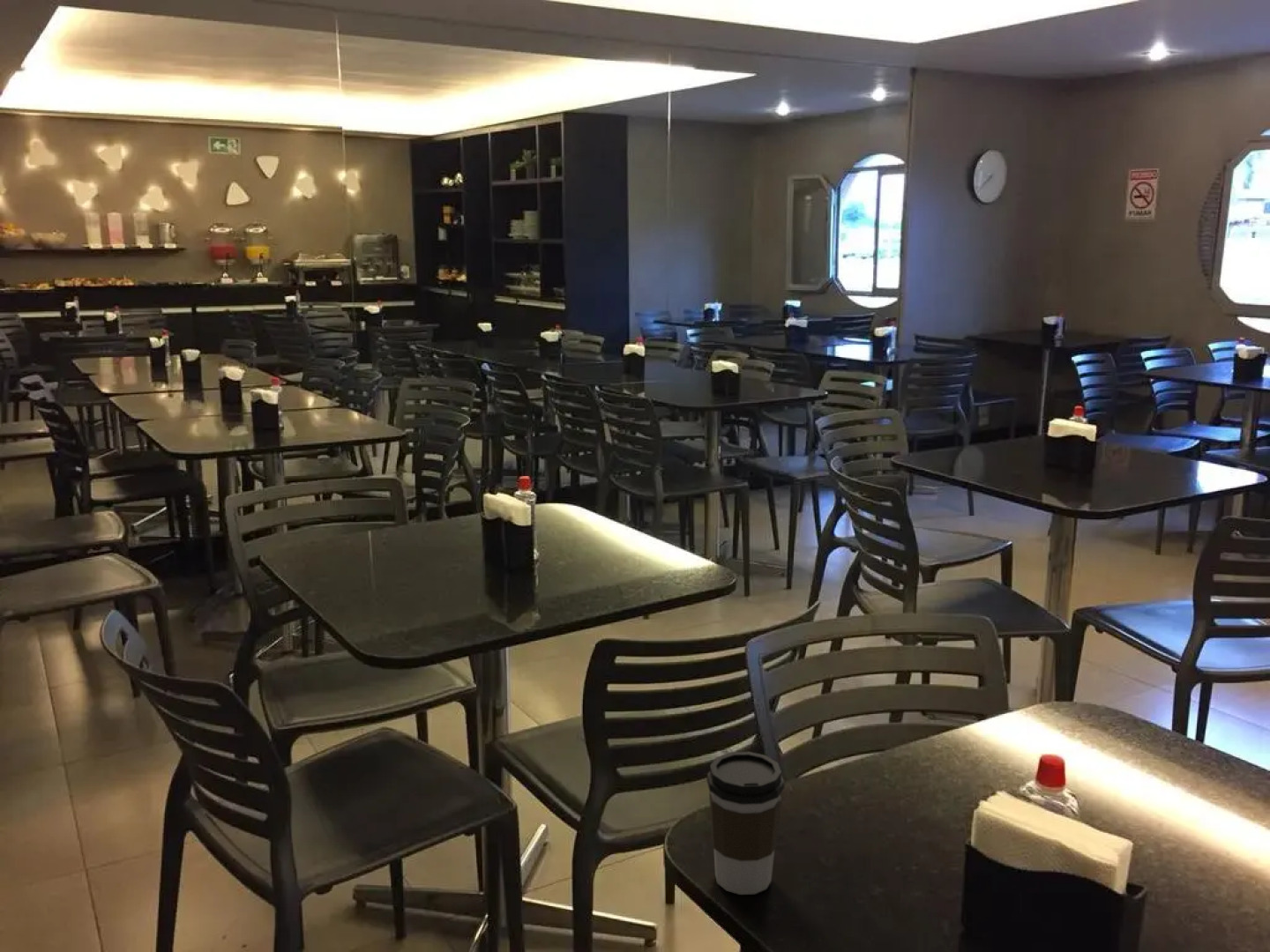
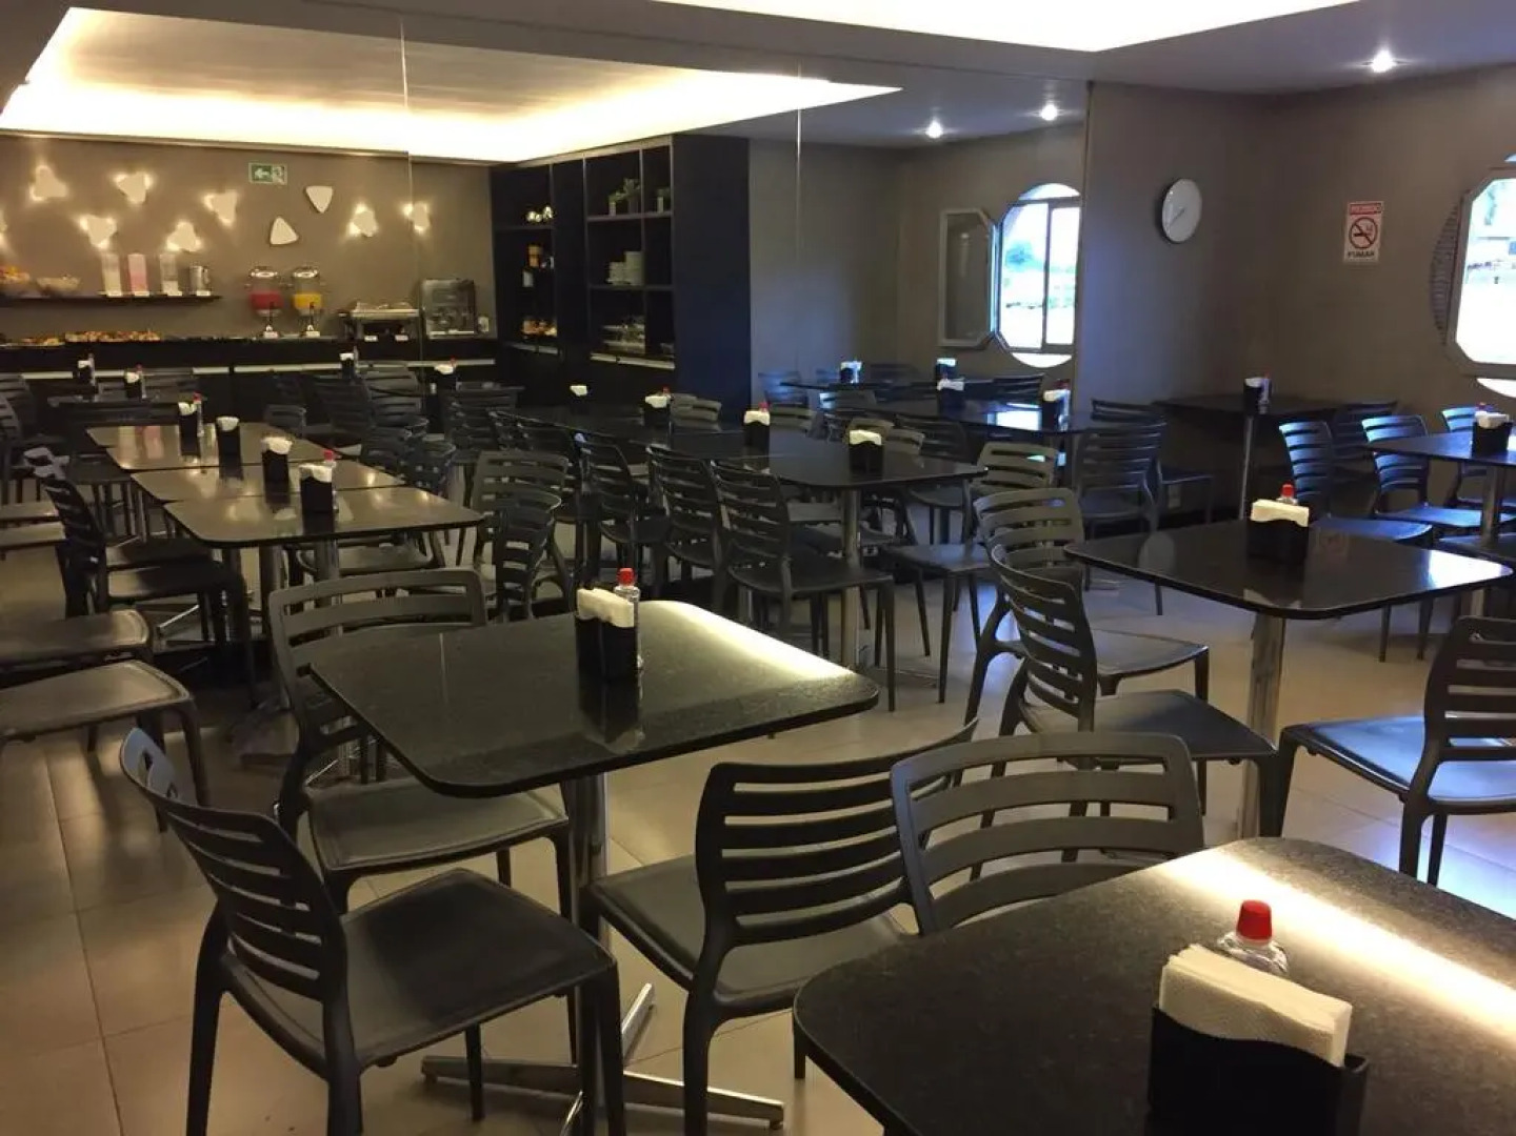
- coffee cup [706,751,785,896]
